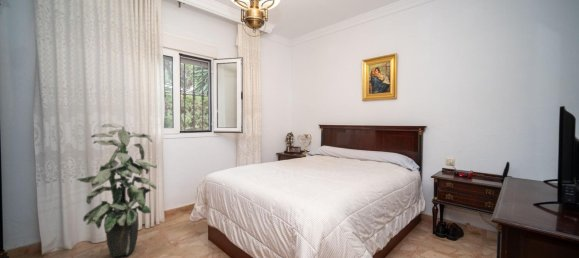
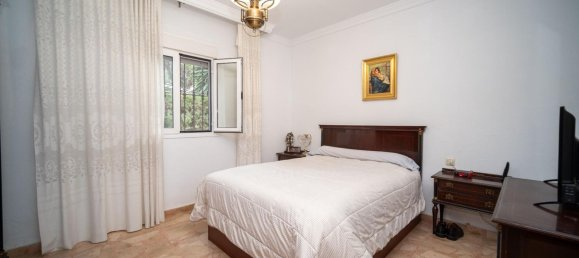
- indoor plant [76,123,158,258]
